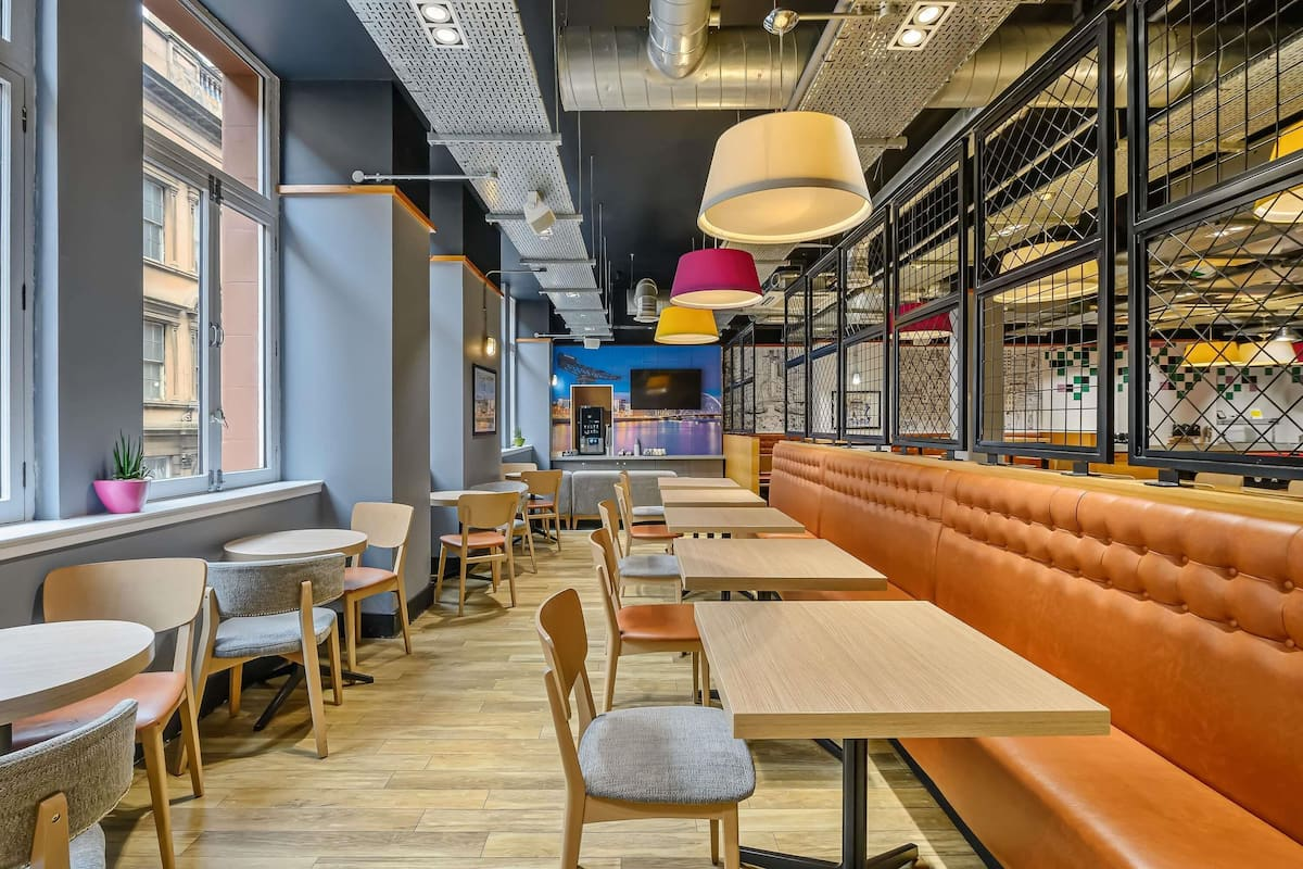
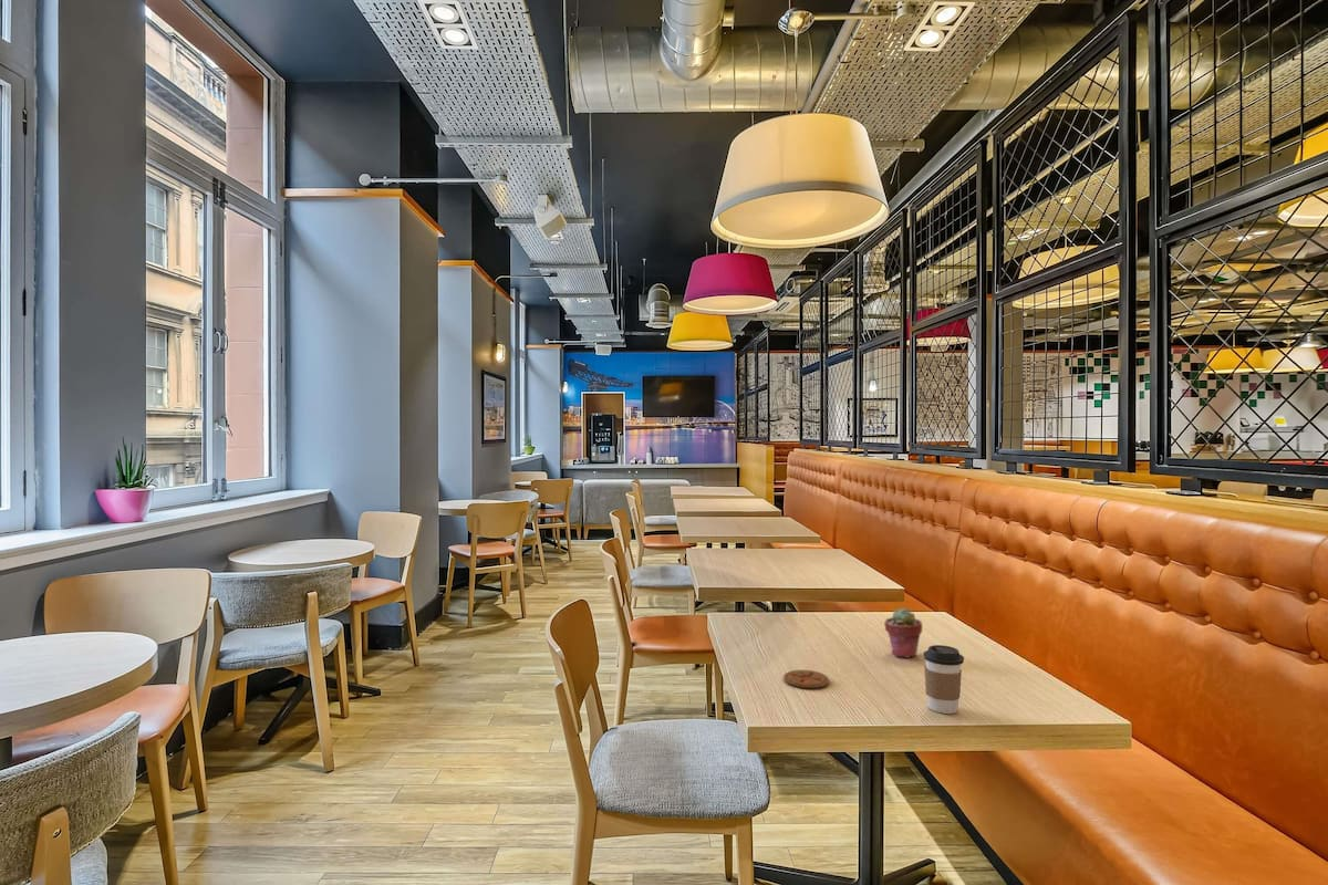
+ coaster [782,669,830,689]
+ potted succulent [883,606,923,658]
+ coffee cup [922,644,965,715]
